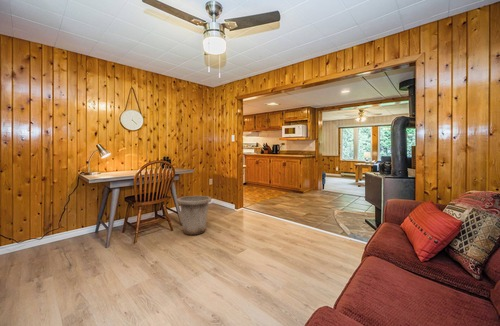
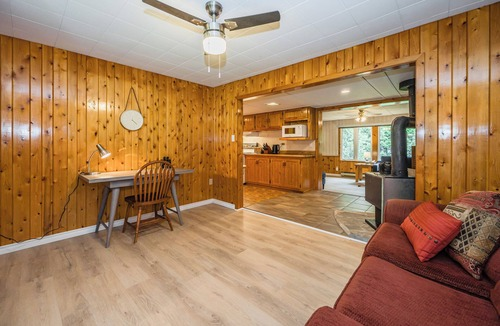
- trash can [176,195,212,236]
